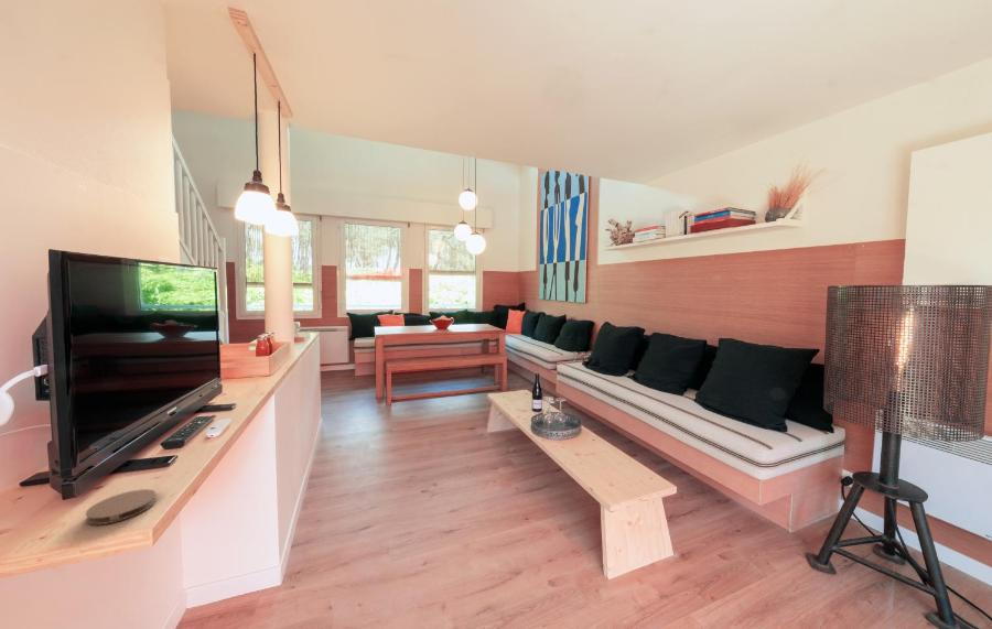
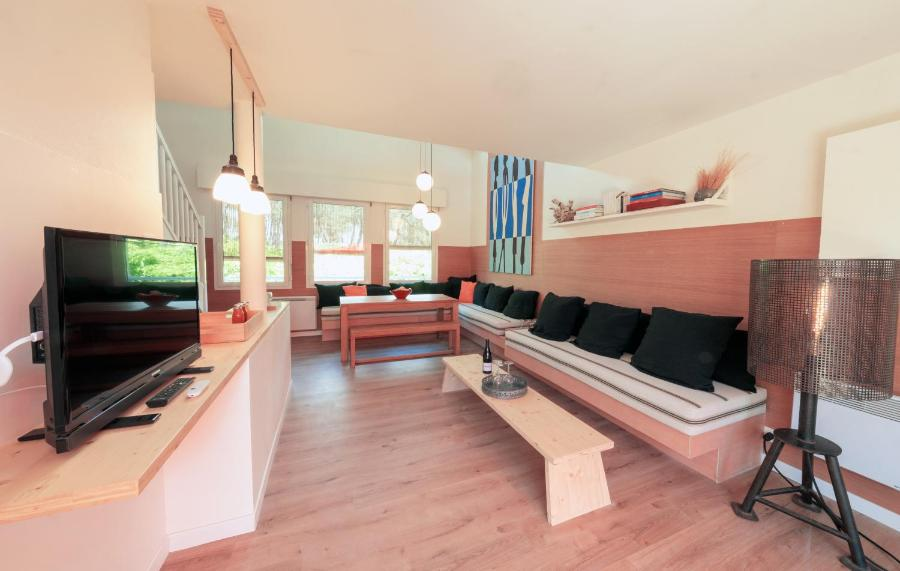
- coaster [85,488,158,525]
